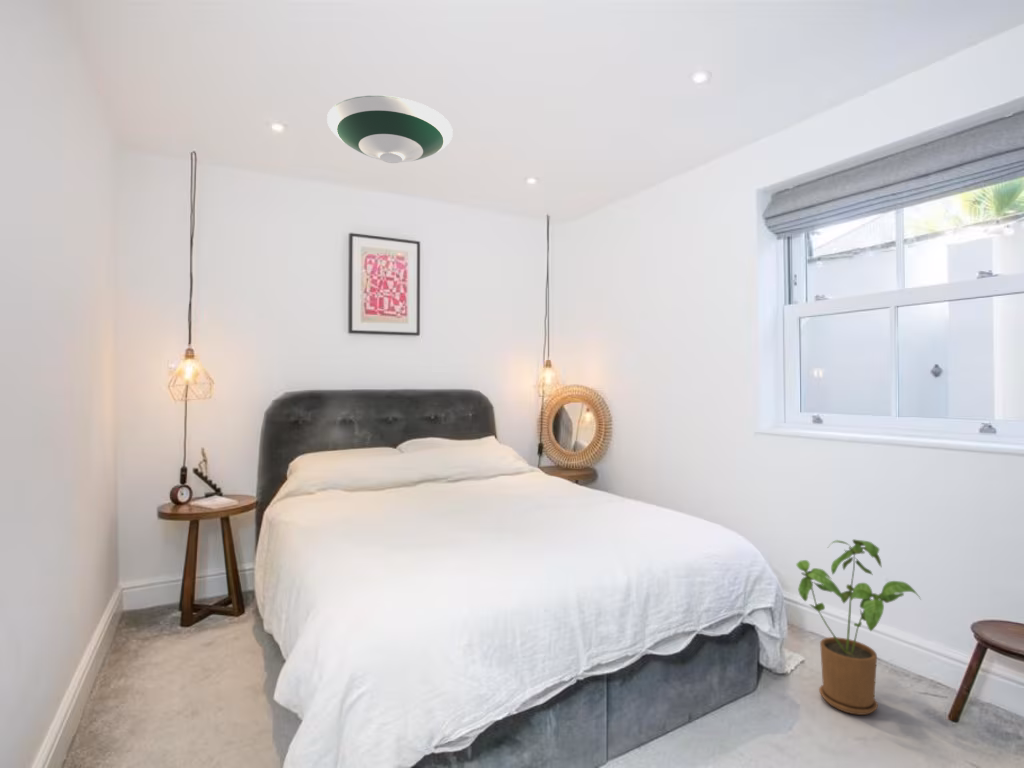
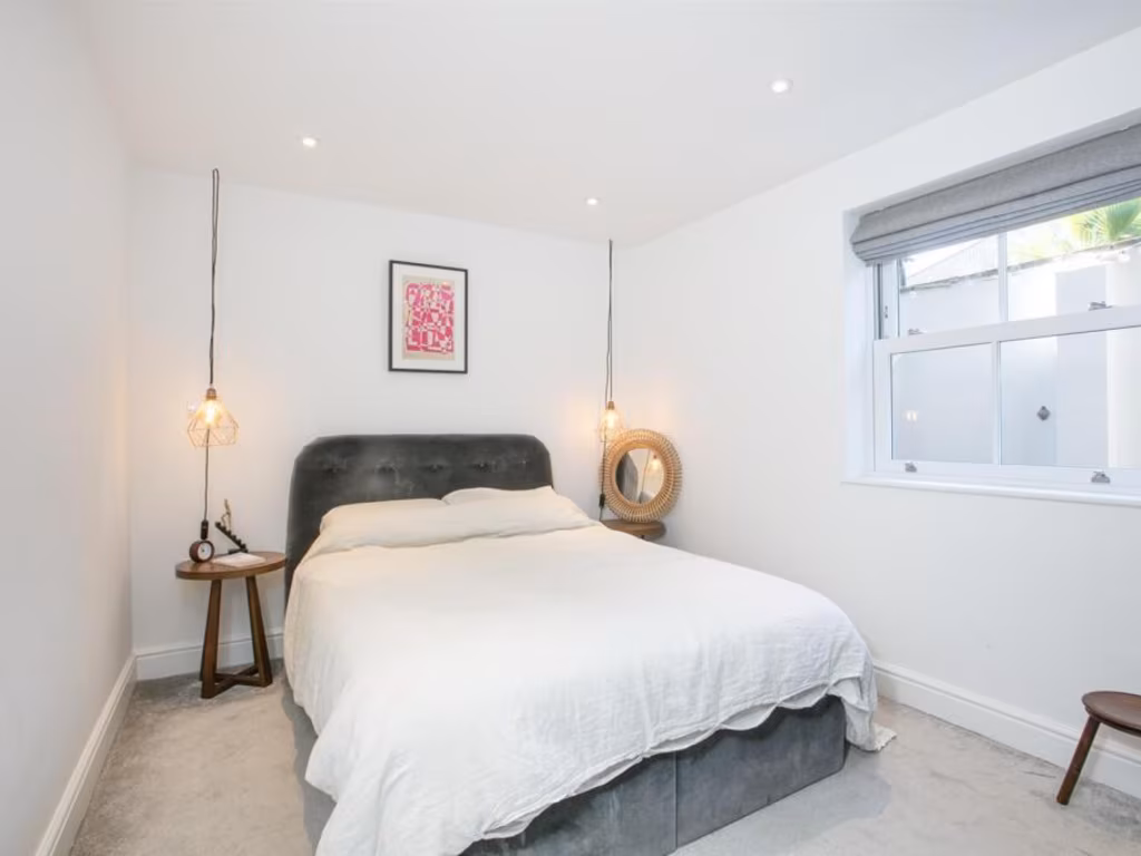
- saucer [326,95,454,164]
- house plant [795,538,923,716]
